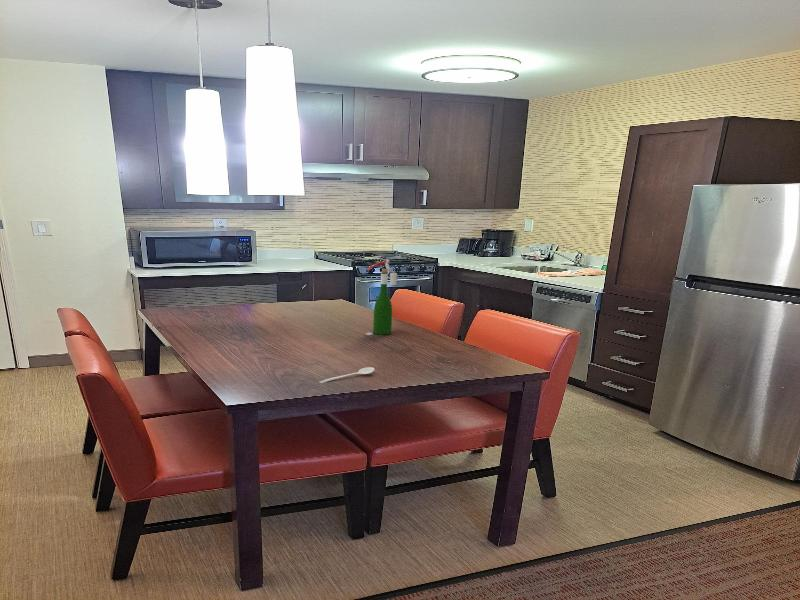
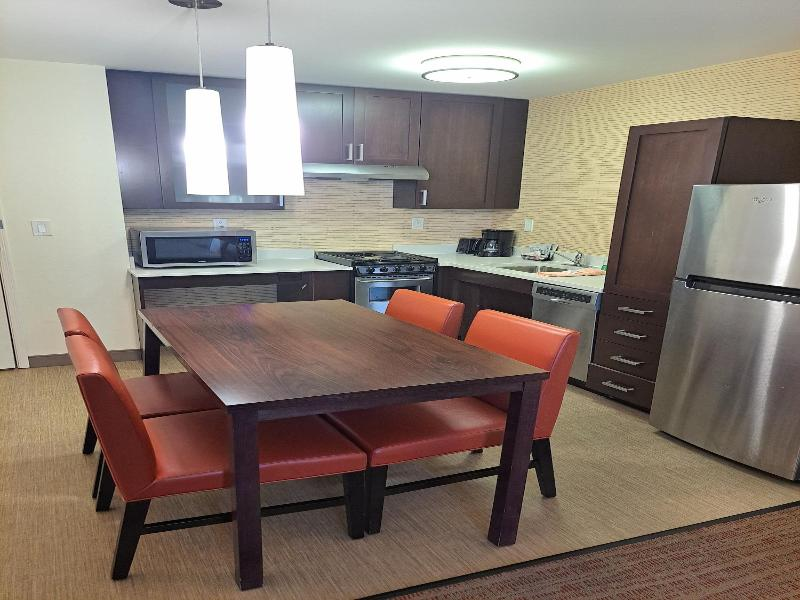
- stirrer [319,366,375,384]
- wine bottle [365,258,398,336]
